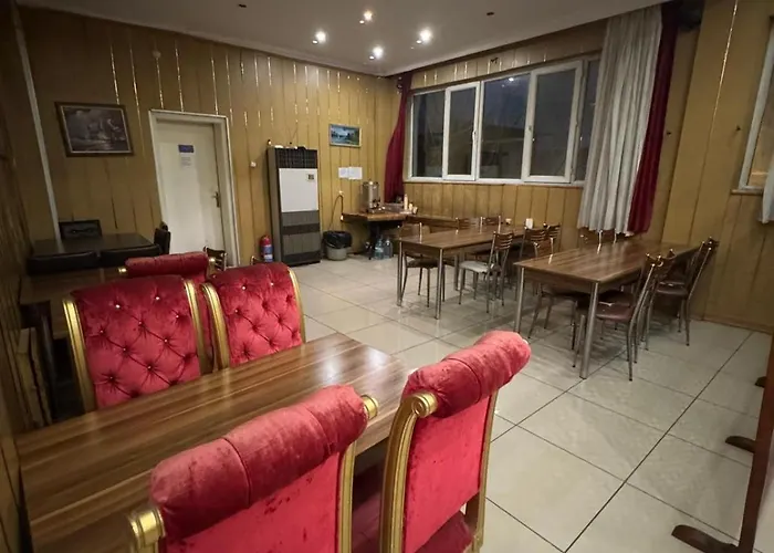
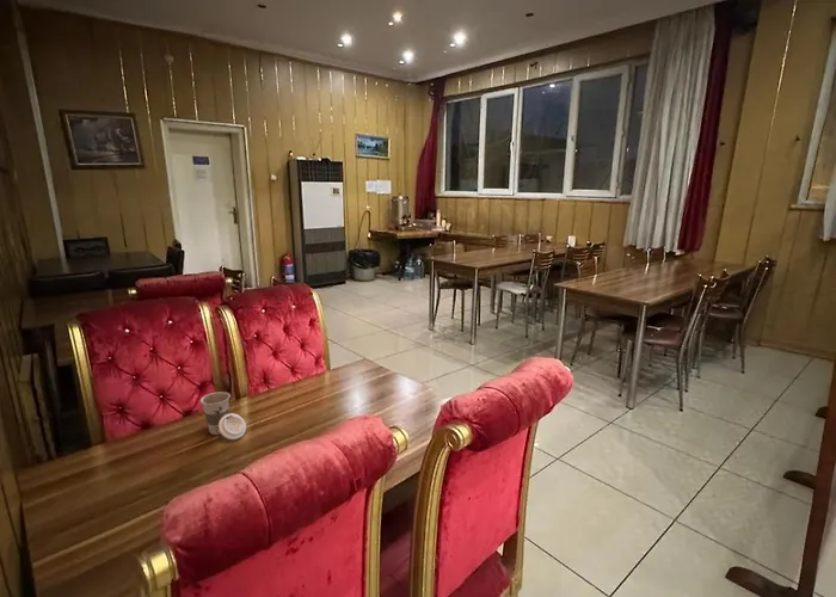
+ cup [199,390,247,441]
